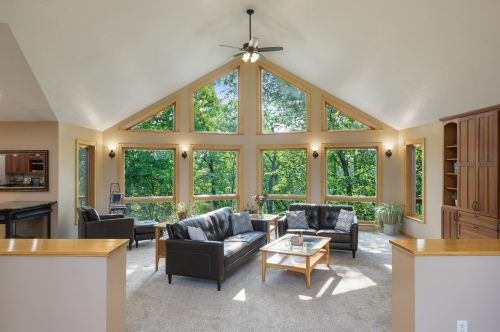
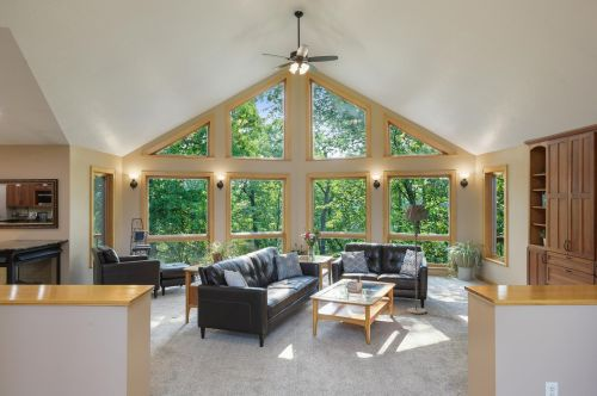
+ floor lamp [402,204,429,315]
